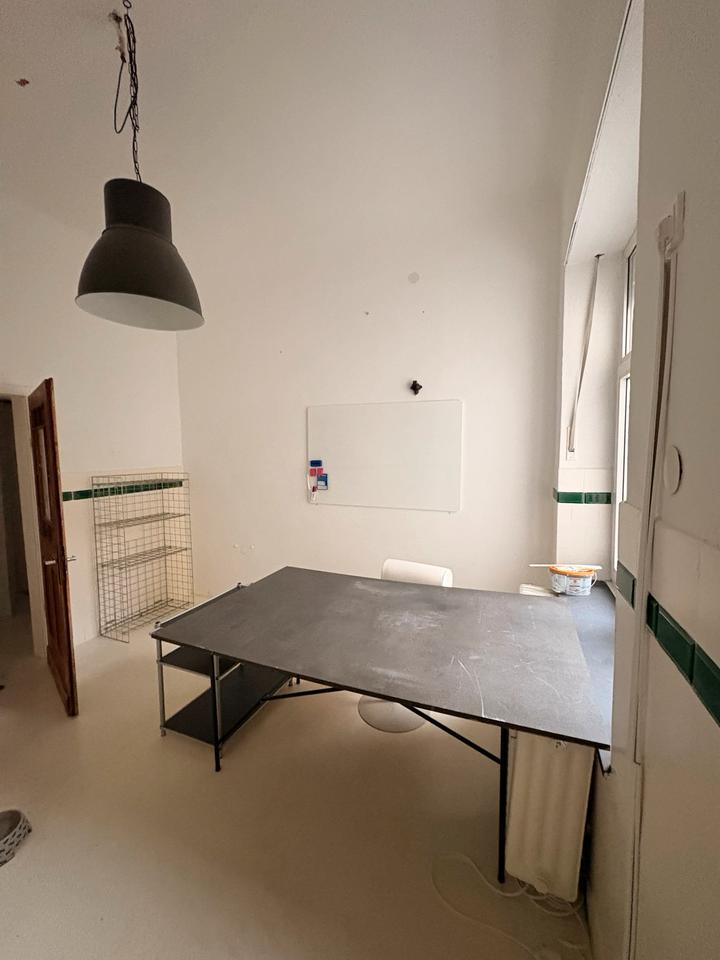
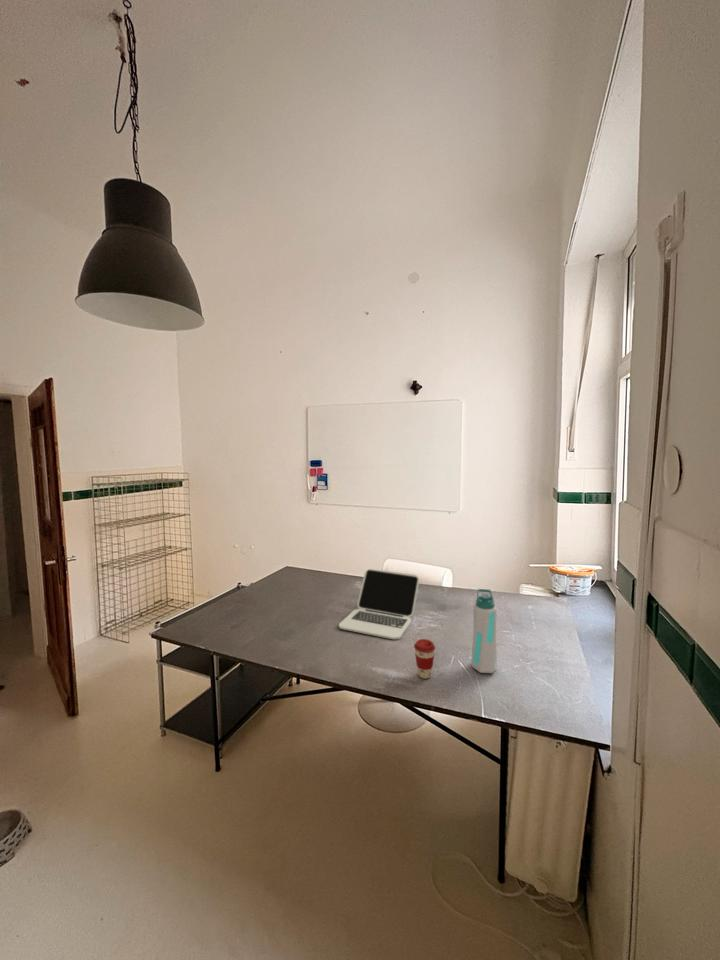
+ water bottle [470,588,498,674]
+ laptop [338,568,420,640]
+ coffee cup [413,638,436,680]
